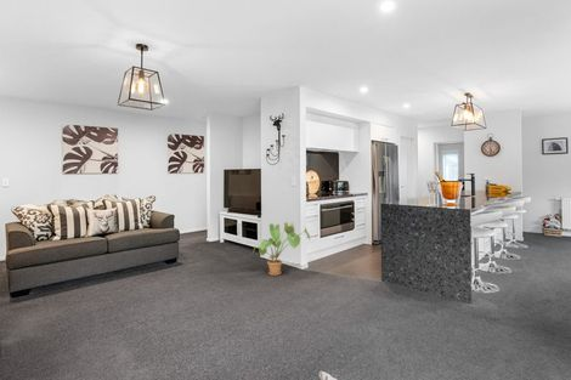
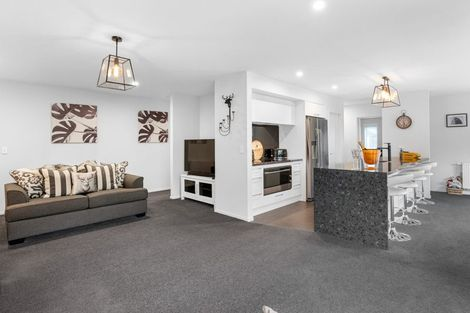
- house plant [250,221,311,277]
